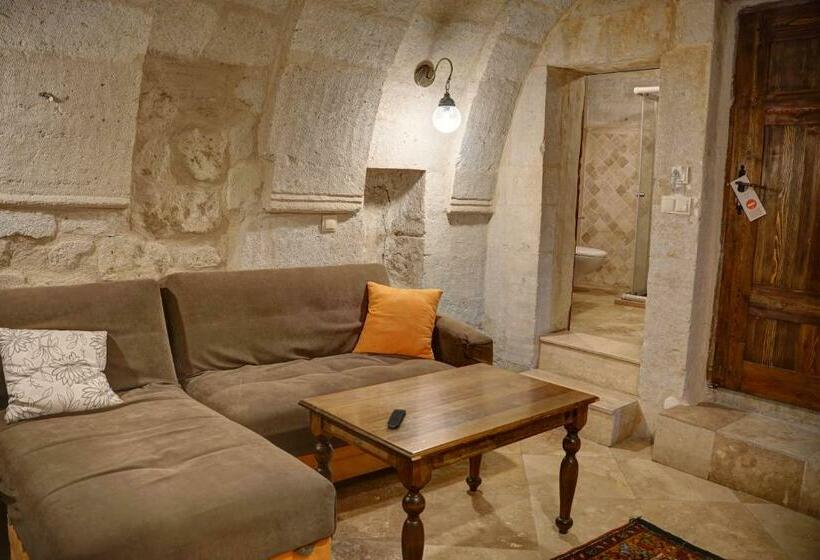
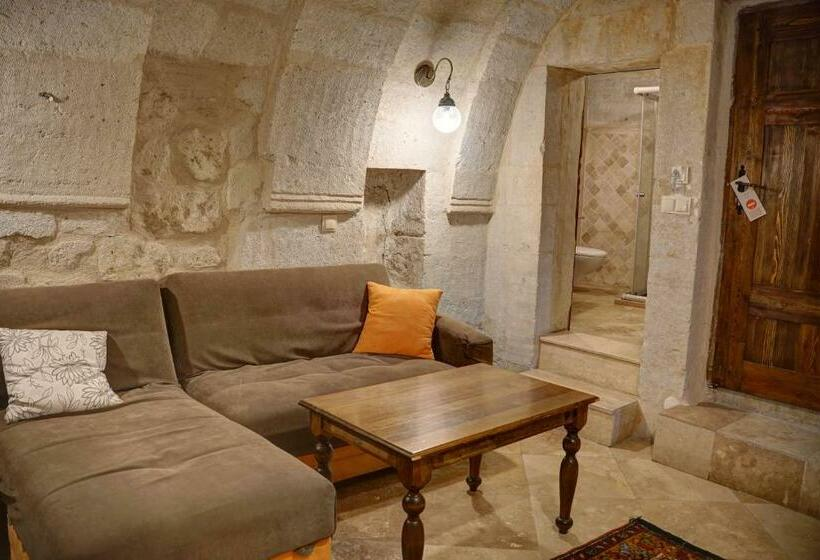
- remote control [386,408,407,429]
